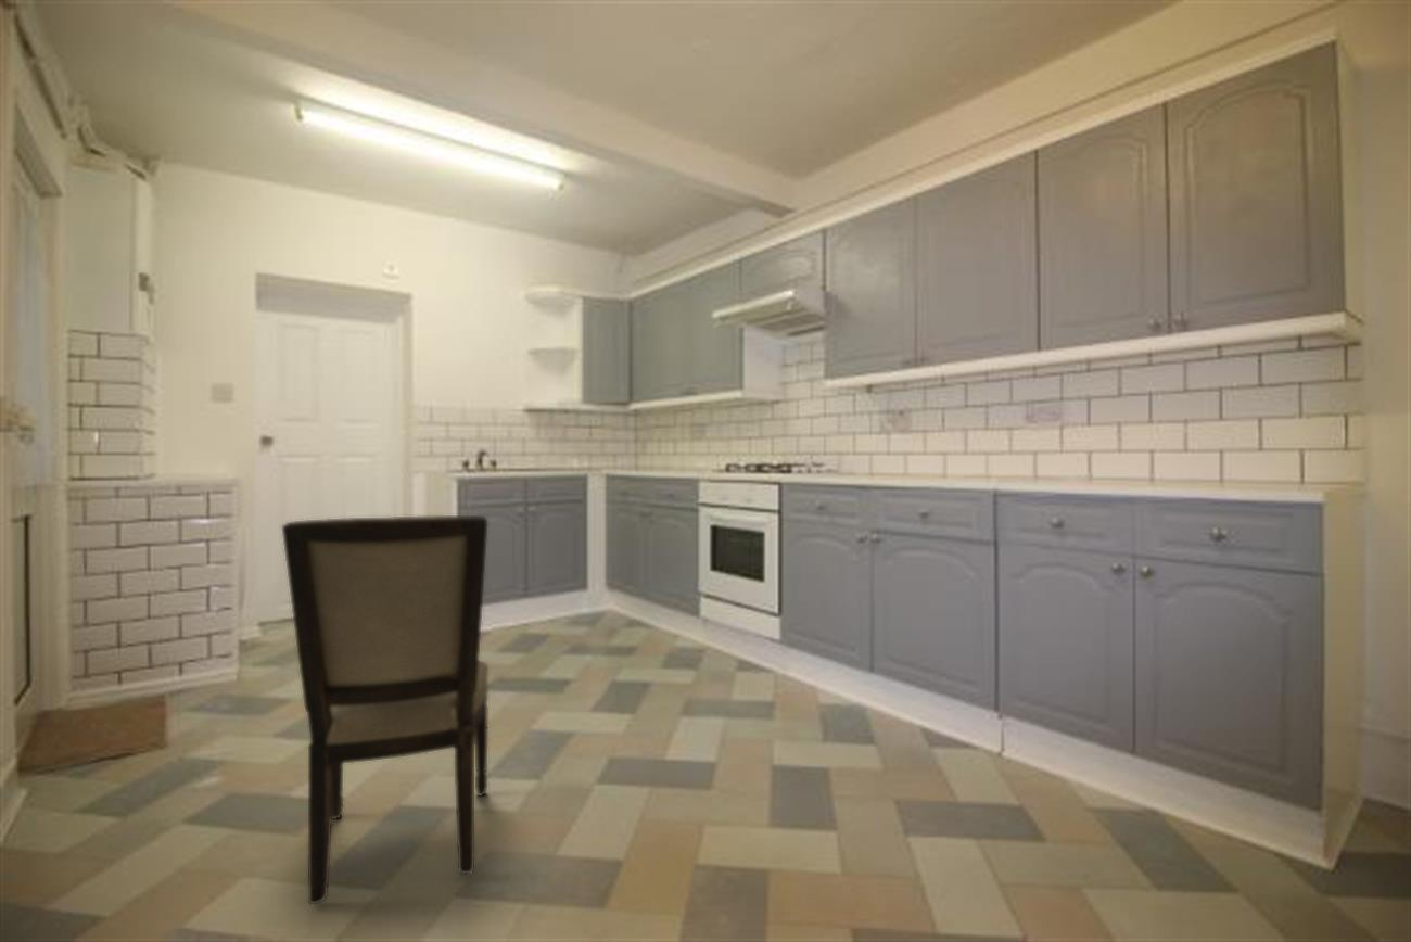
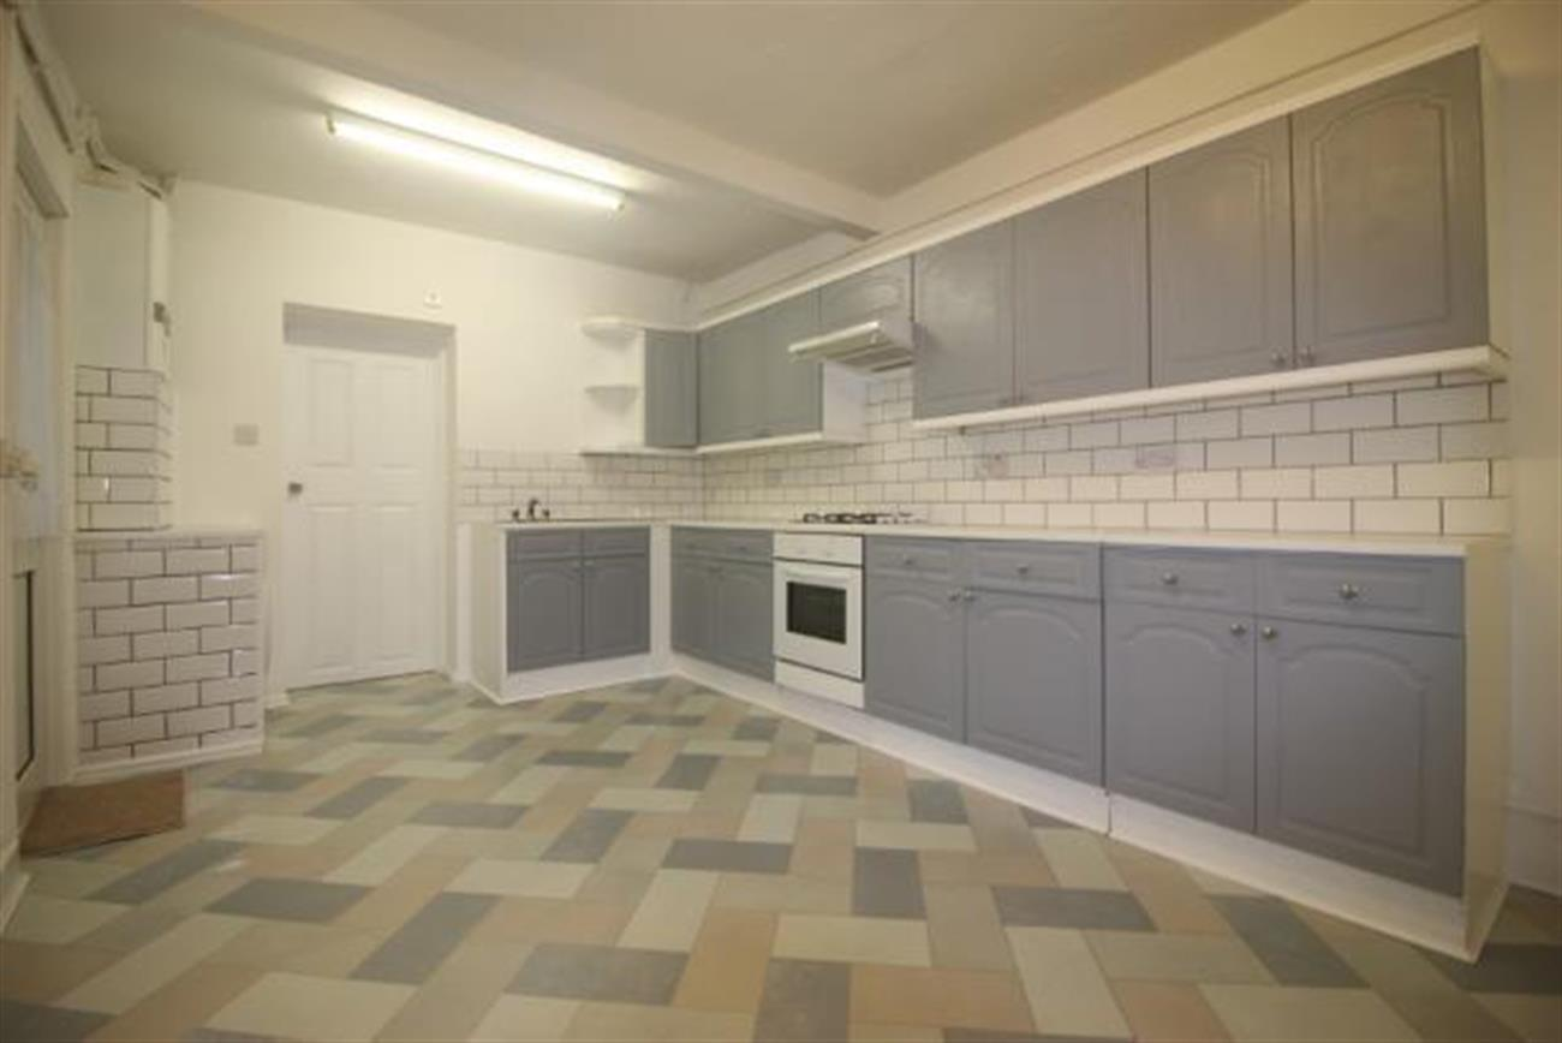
- dining chair [281,514,490,905]
